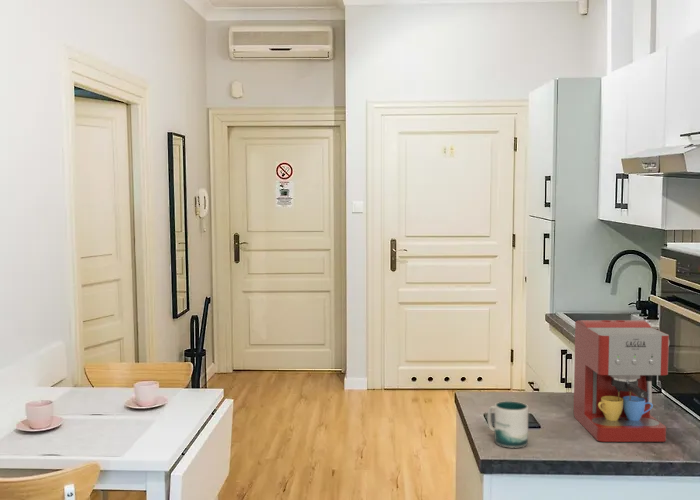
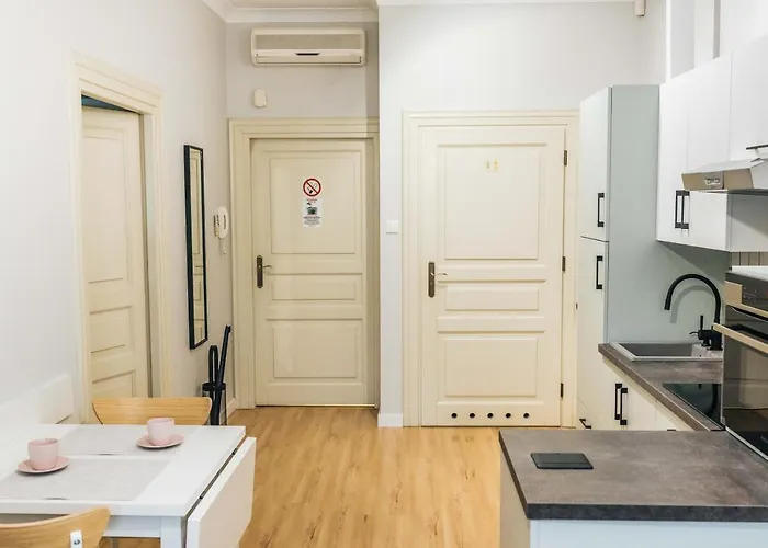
- coffee maker [573,319,671,443]
- mug [487,400,529,449]
